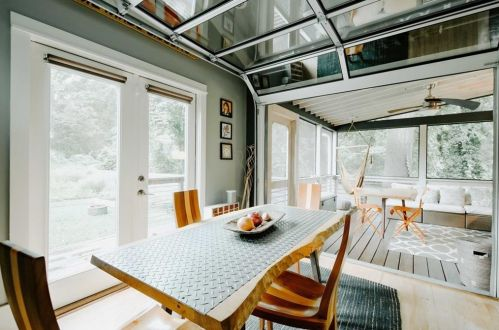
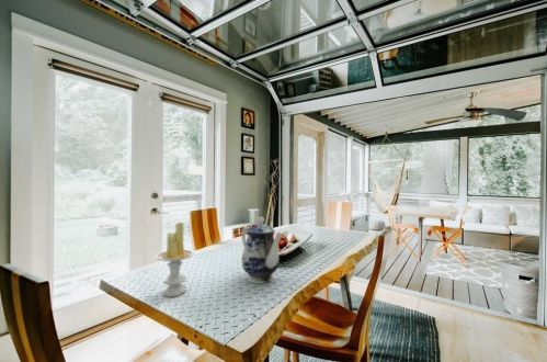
+ candle [155,222,195,297]
+ teapot [240,215,284,285]
